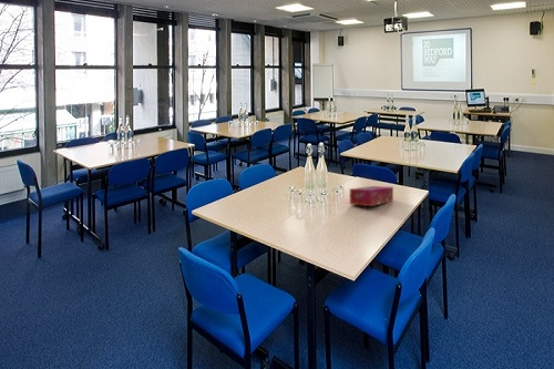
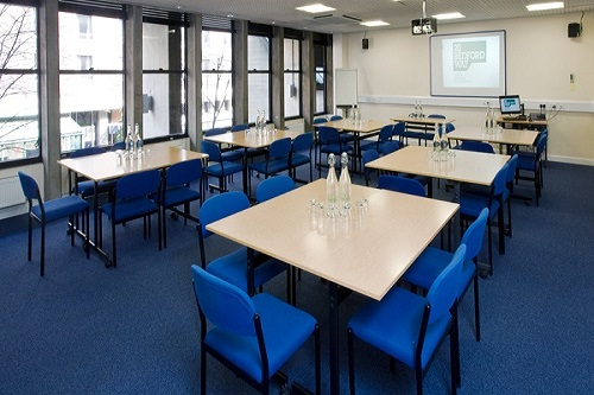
- tissue box [349,185,394,207]
